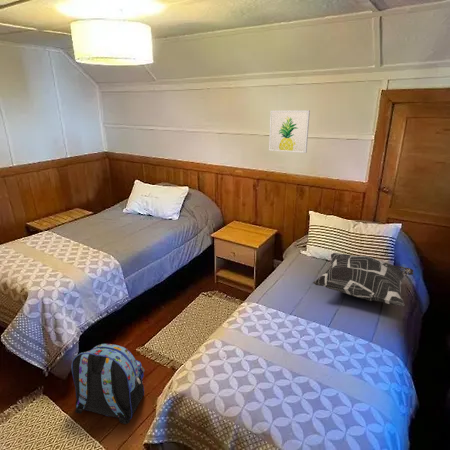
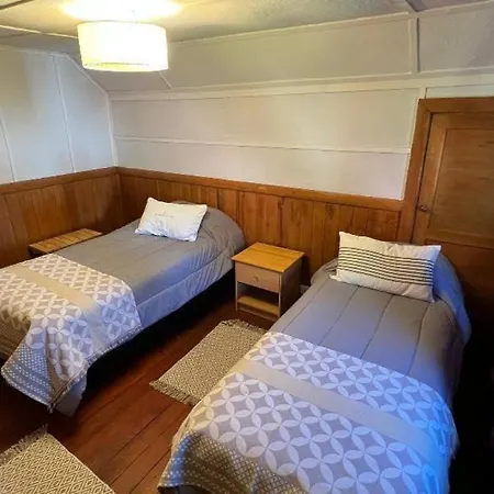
- wall art [268,109,311,154]
- backpack [70,343,146,425]
- decorative pillow [312,252,415,307]
